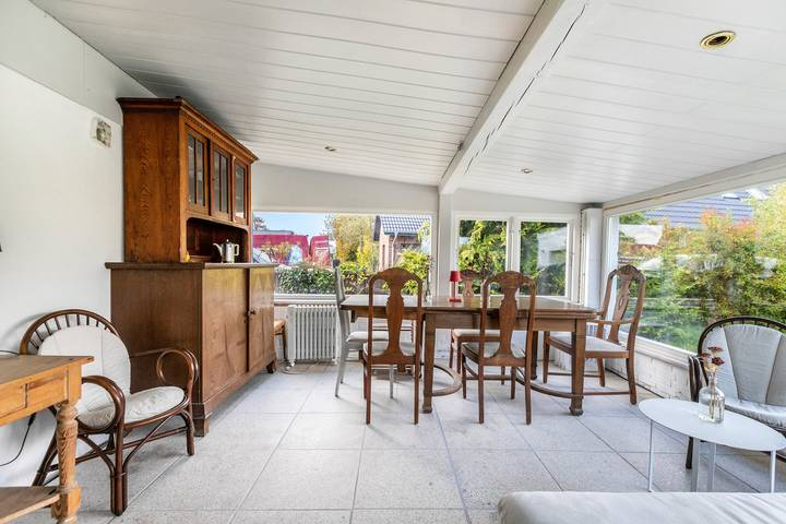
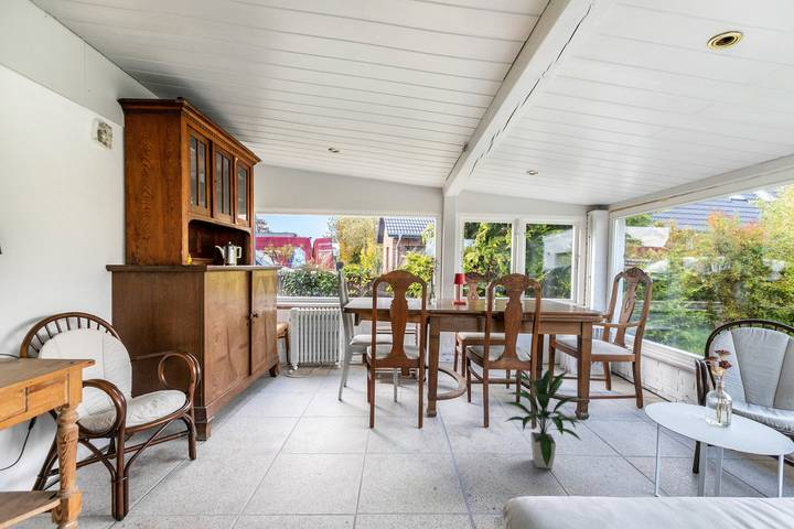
+ indoor plant [501,366,583,469]
